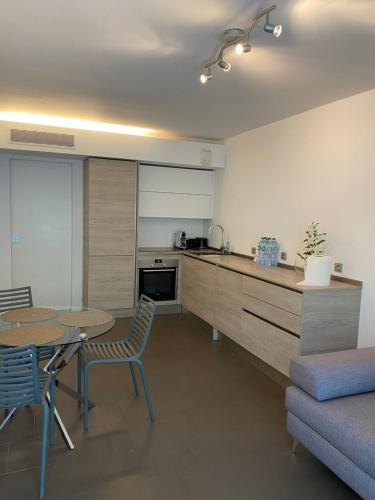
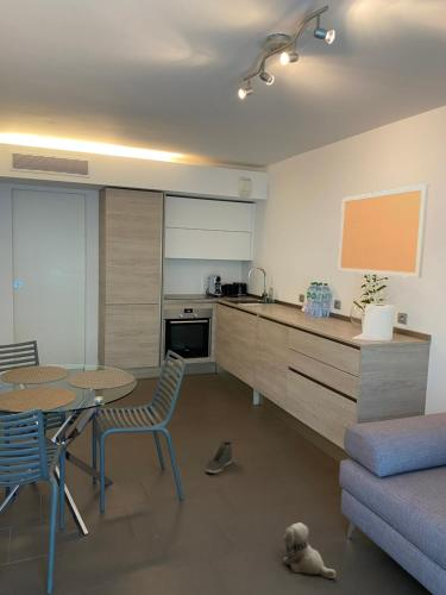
+ sneaker [205,440,233,474]
+ bulletin board [337,183,431,278]
+ plush toy [282,521,337,580]
